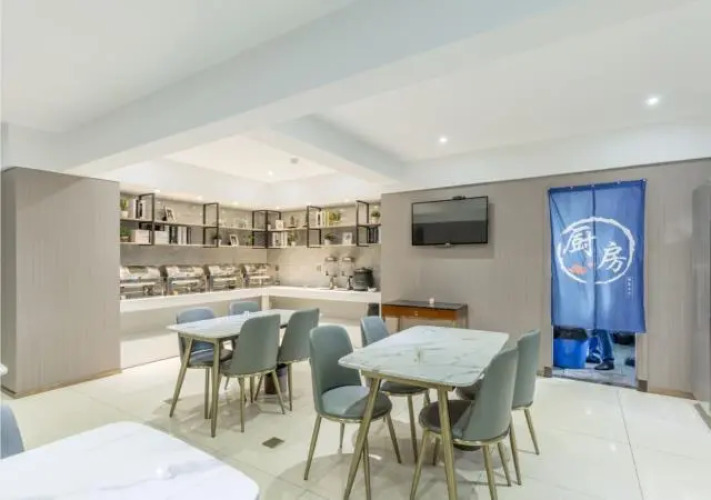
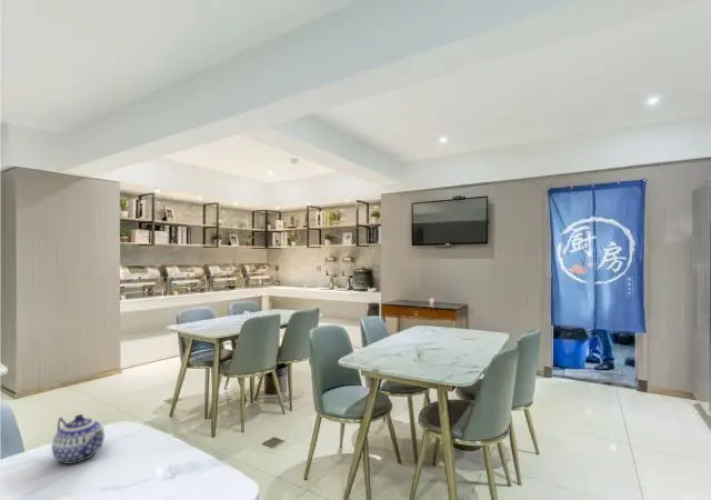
+ teapot [51,413,106,465]
